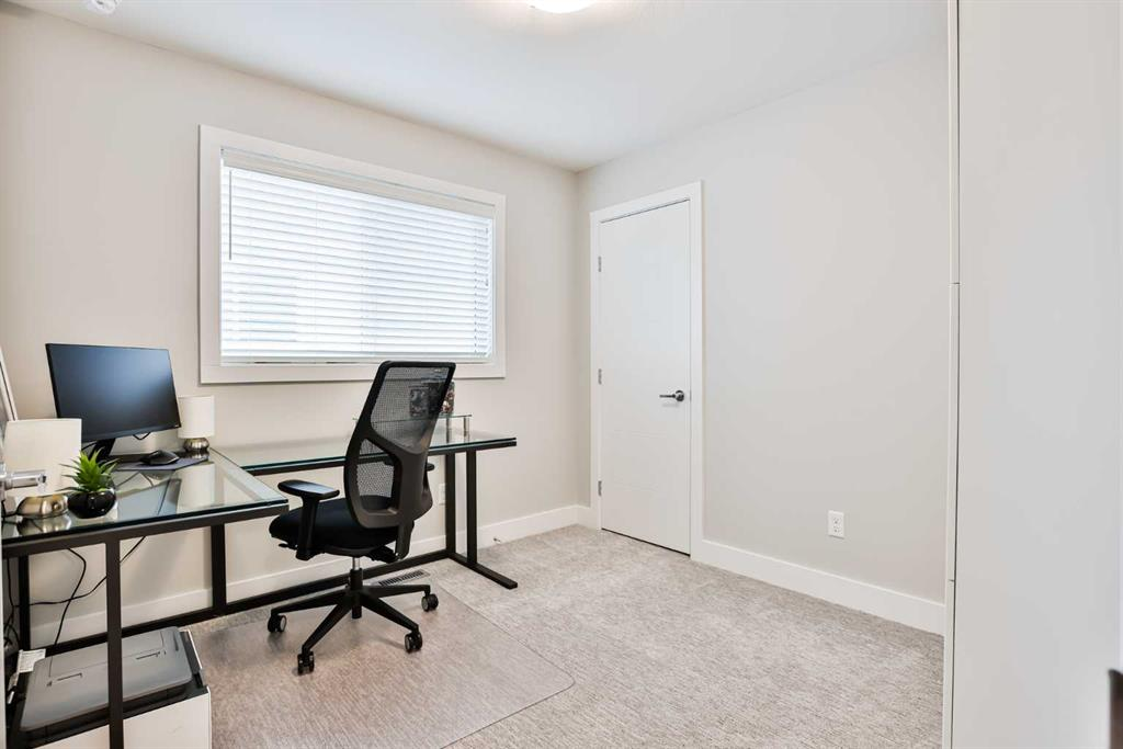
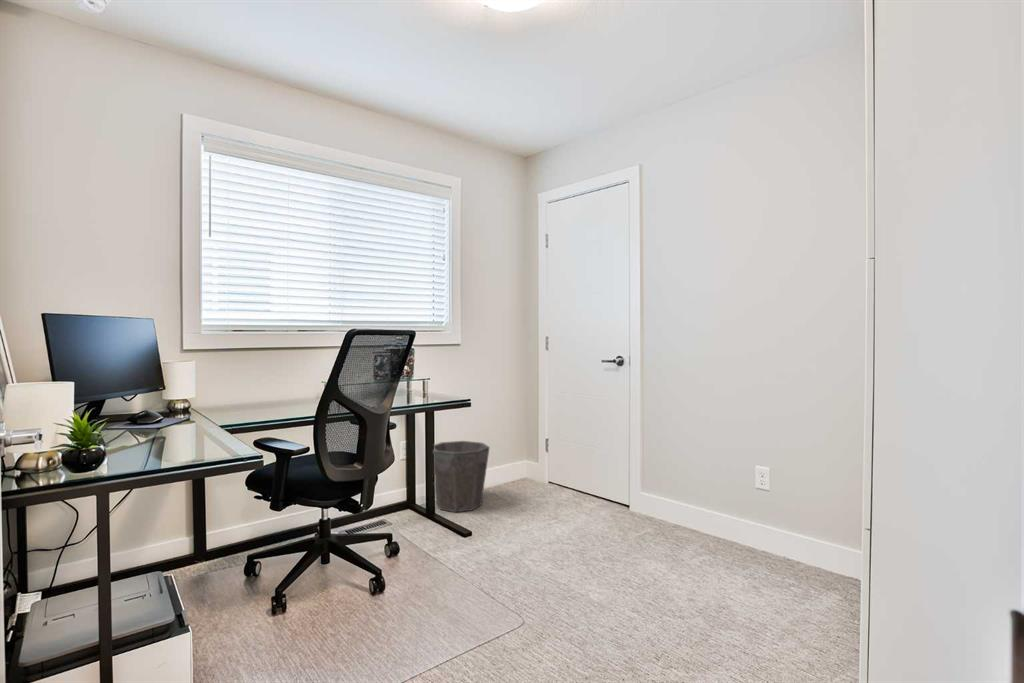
+ waste bin [432,440,491,513]
